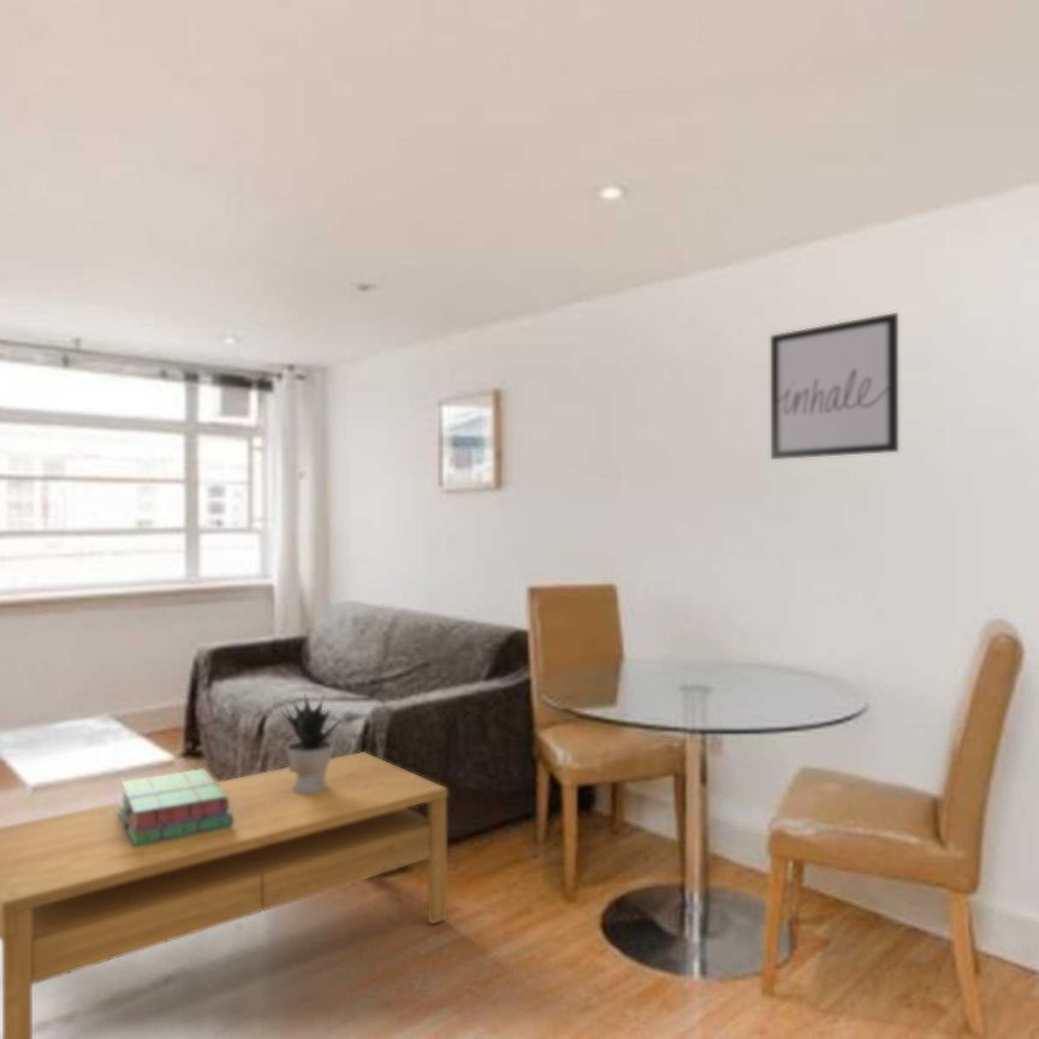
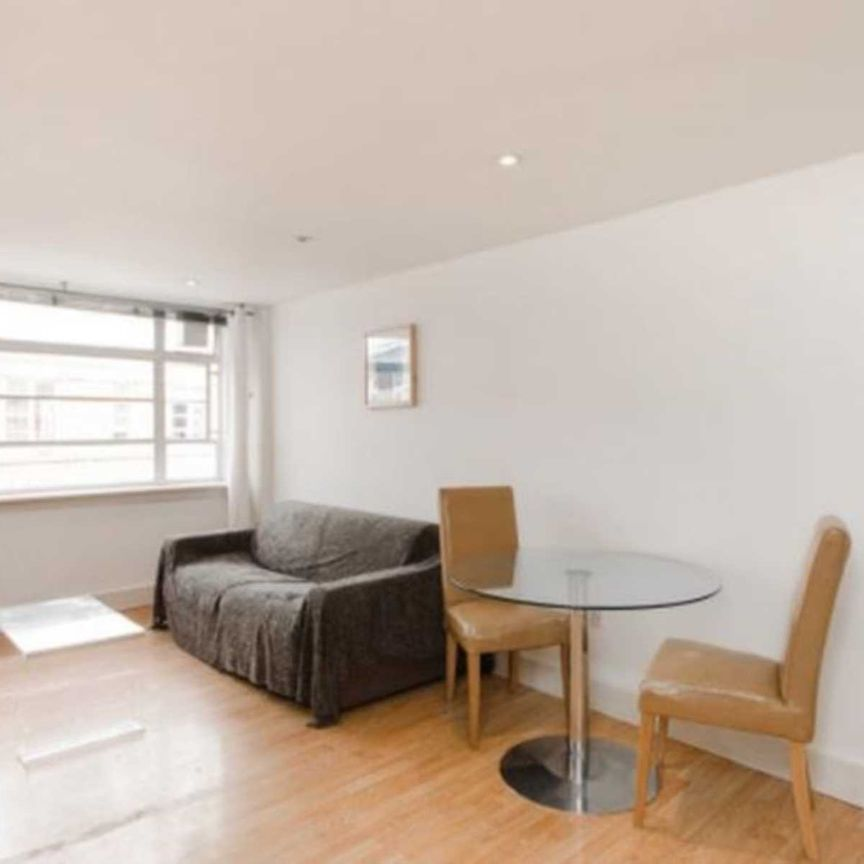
- potted plant [279,694,350,794]
- coffee table [0,750,449,1039]
- wall art [770,311,900,461]
- stack of books [115,767,233,847]
